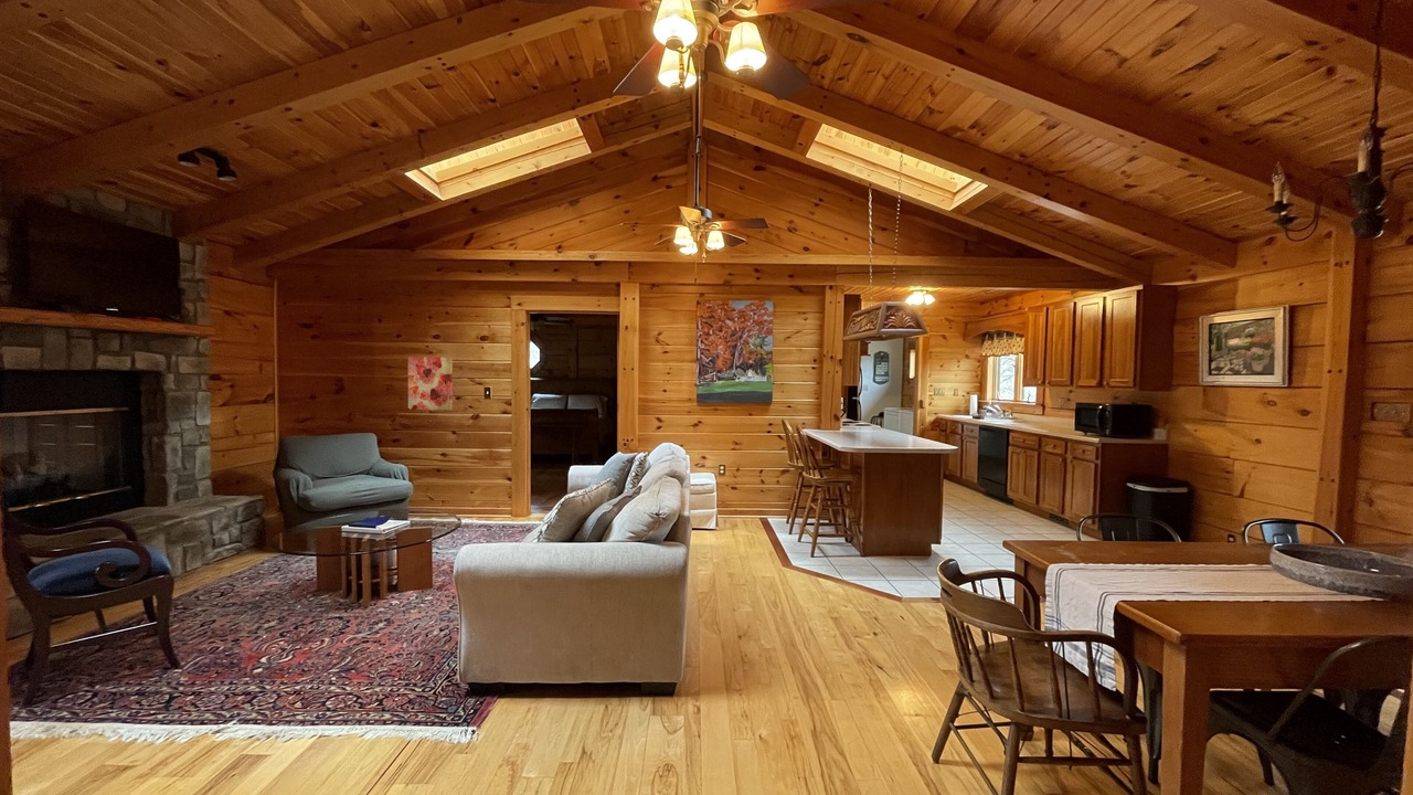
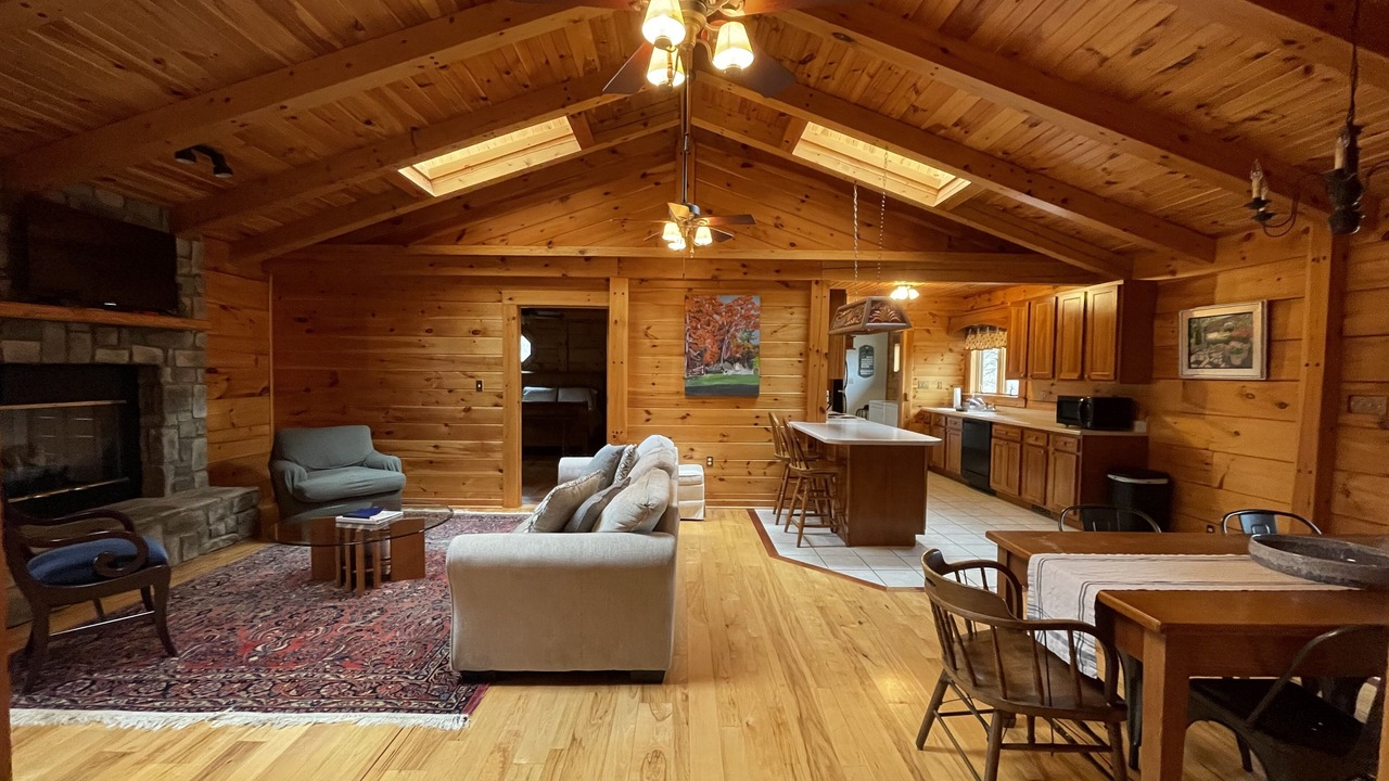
- wall art [407,356,454,412]
